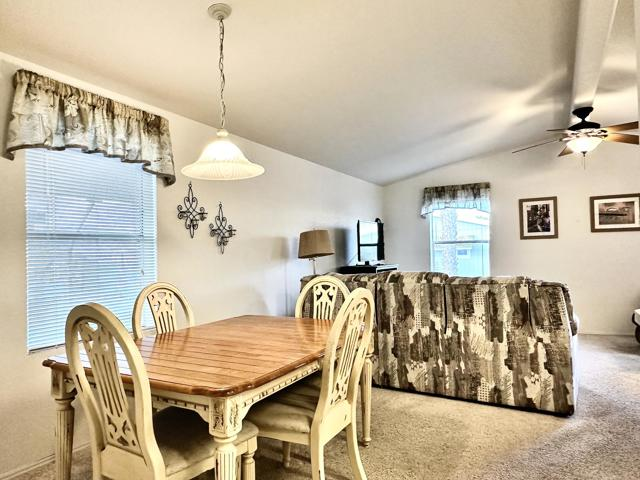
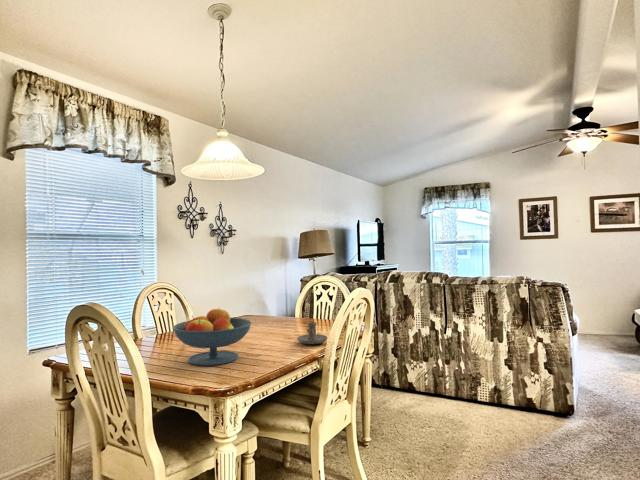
+ candle holder [296,321,328,345]
+ fruit bowl [172,308,253,367]
